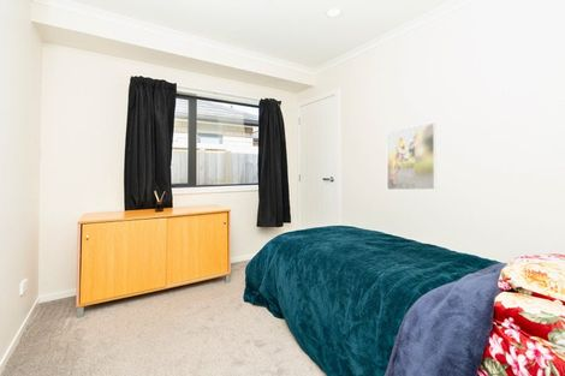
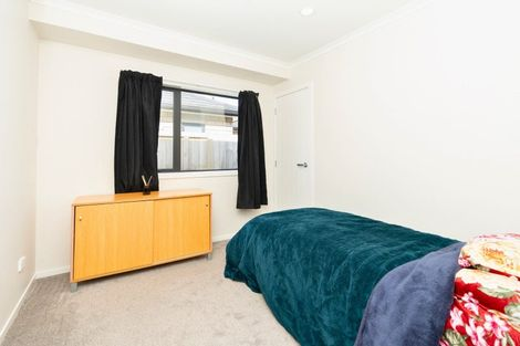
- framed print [386,121,438,191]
